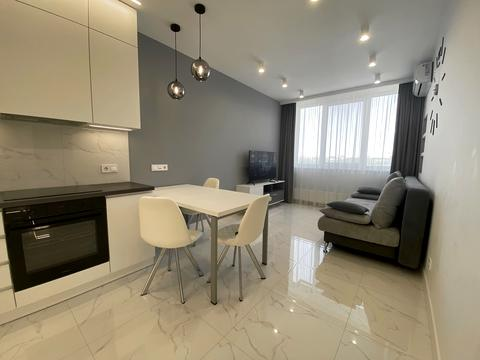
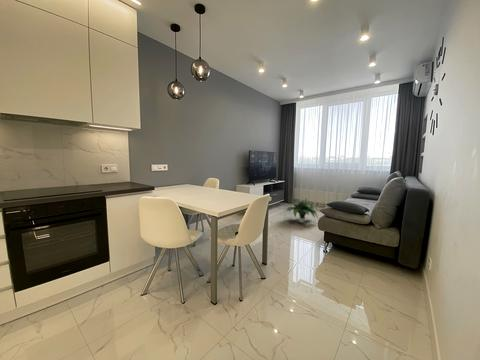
+ potted plant [286,197,320,224]
